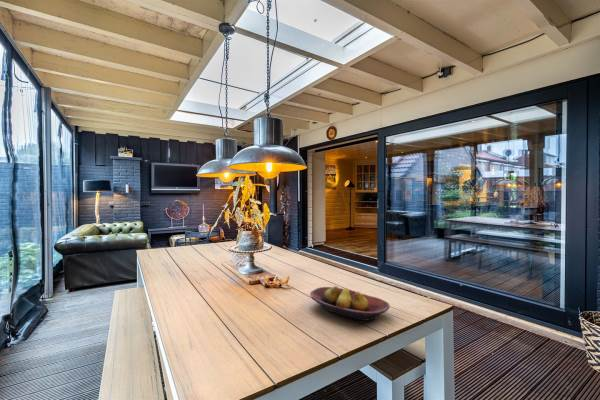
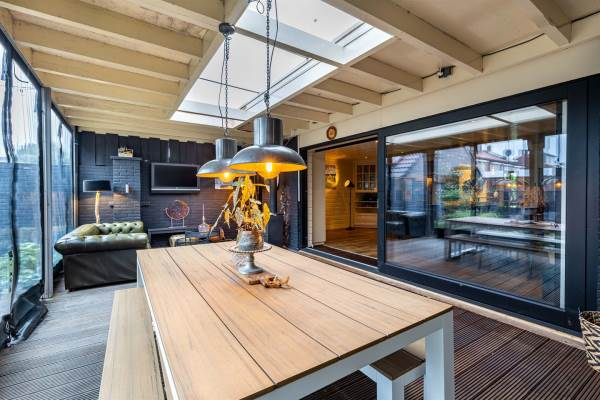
- fruit bowl [309,285,391,322]
